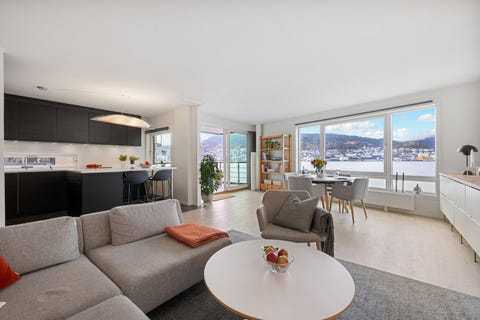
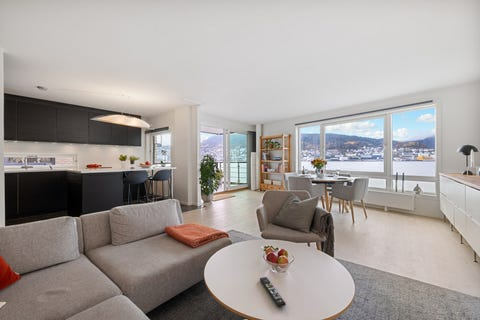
+ remote control [259,276,287,308]
